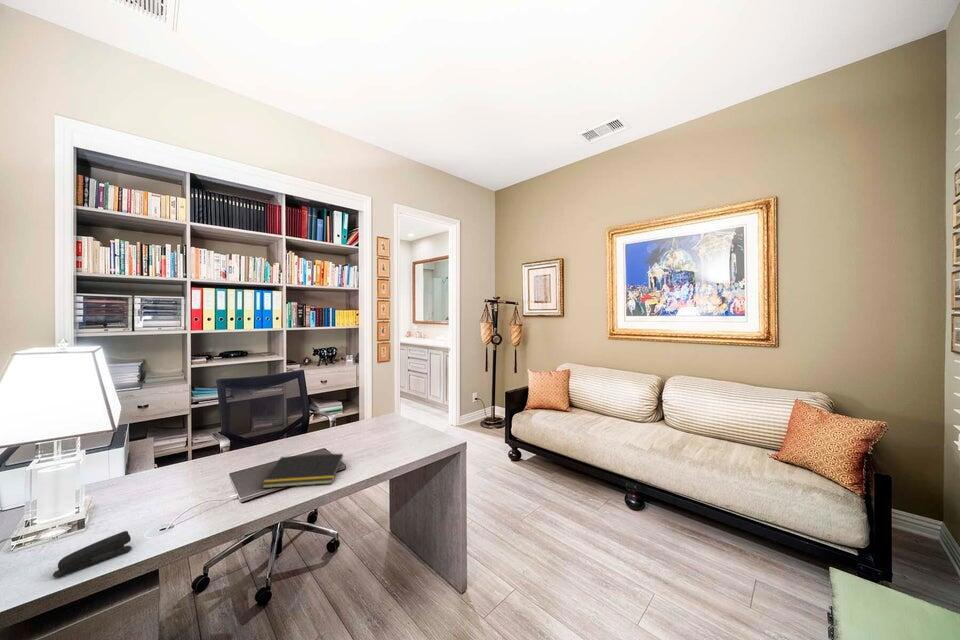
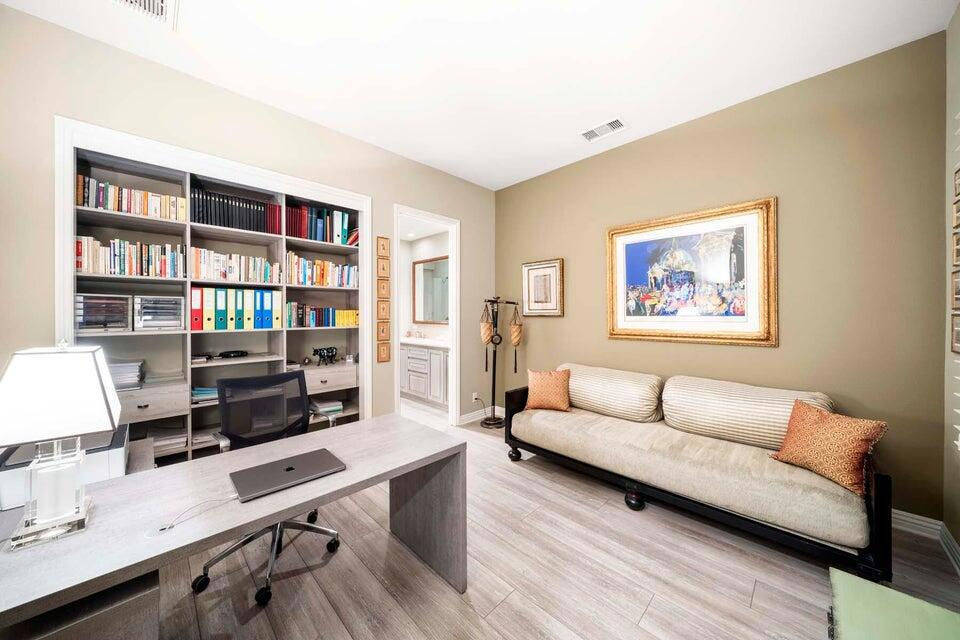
- stapler [52,530,133,578]
- notepad [261,453,344,489]
